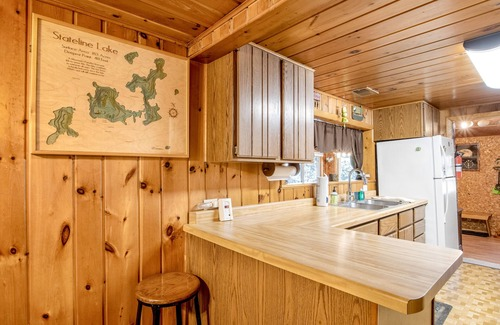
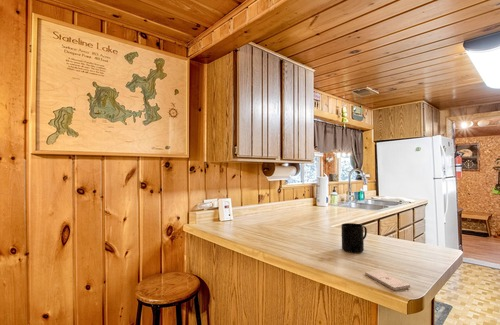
+ mug [340,222,368,254]
+ smartphone [364,269,411,291]
